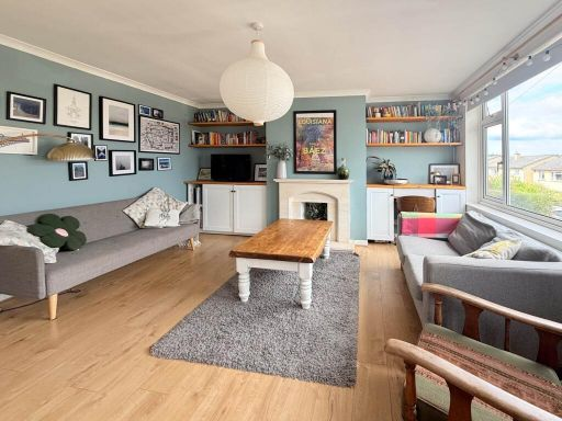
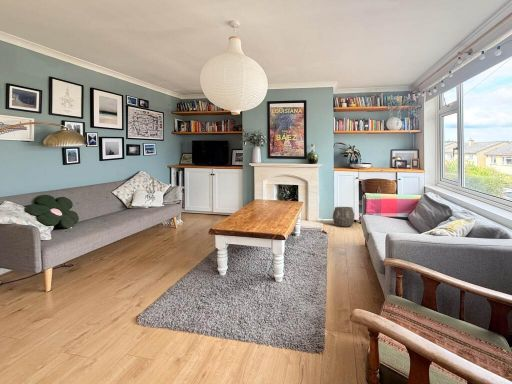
+ woven basket [332,206,356,228]
